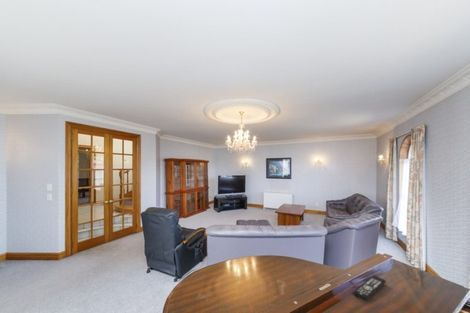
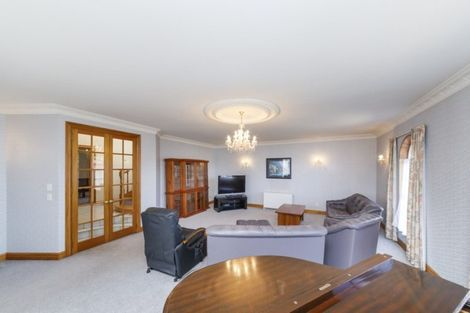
- remote control [353,275,387,302]
